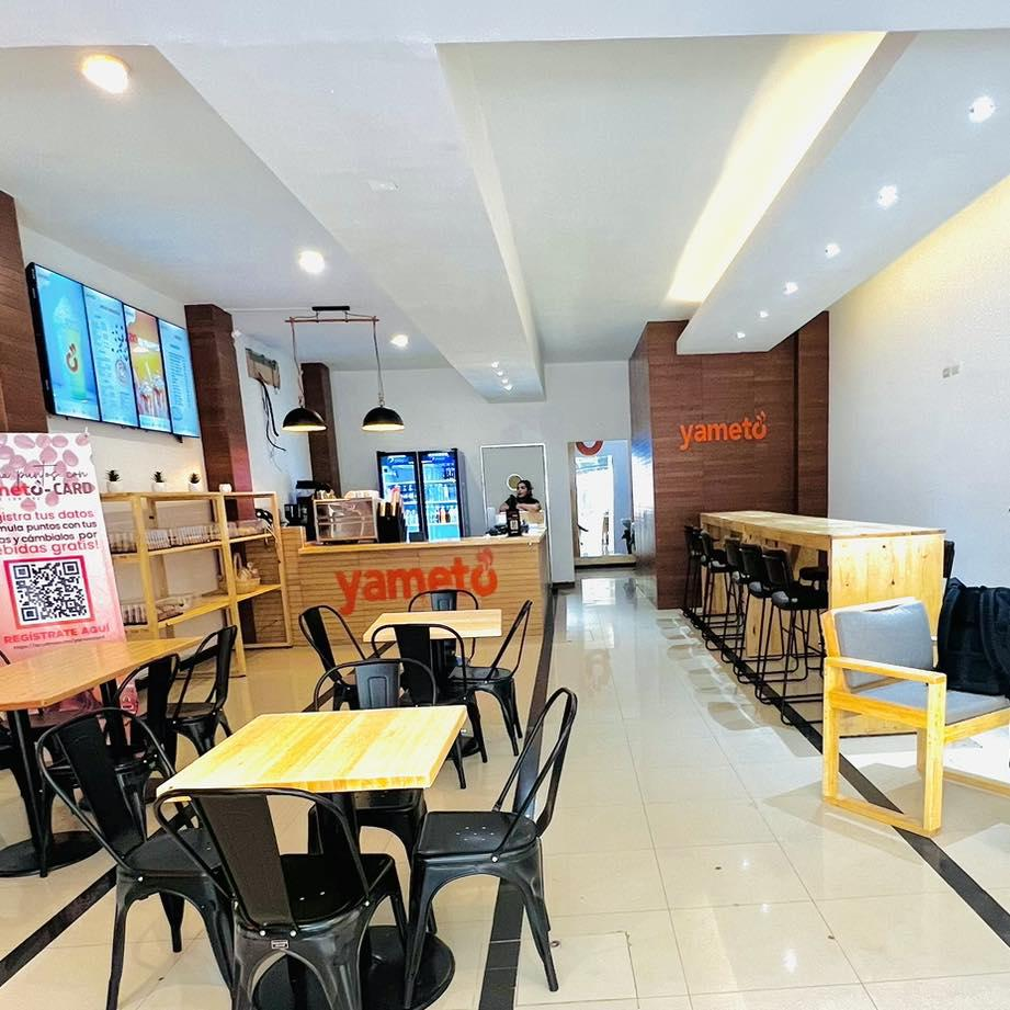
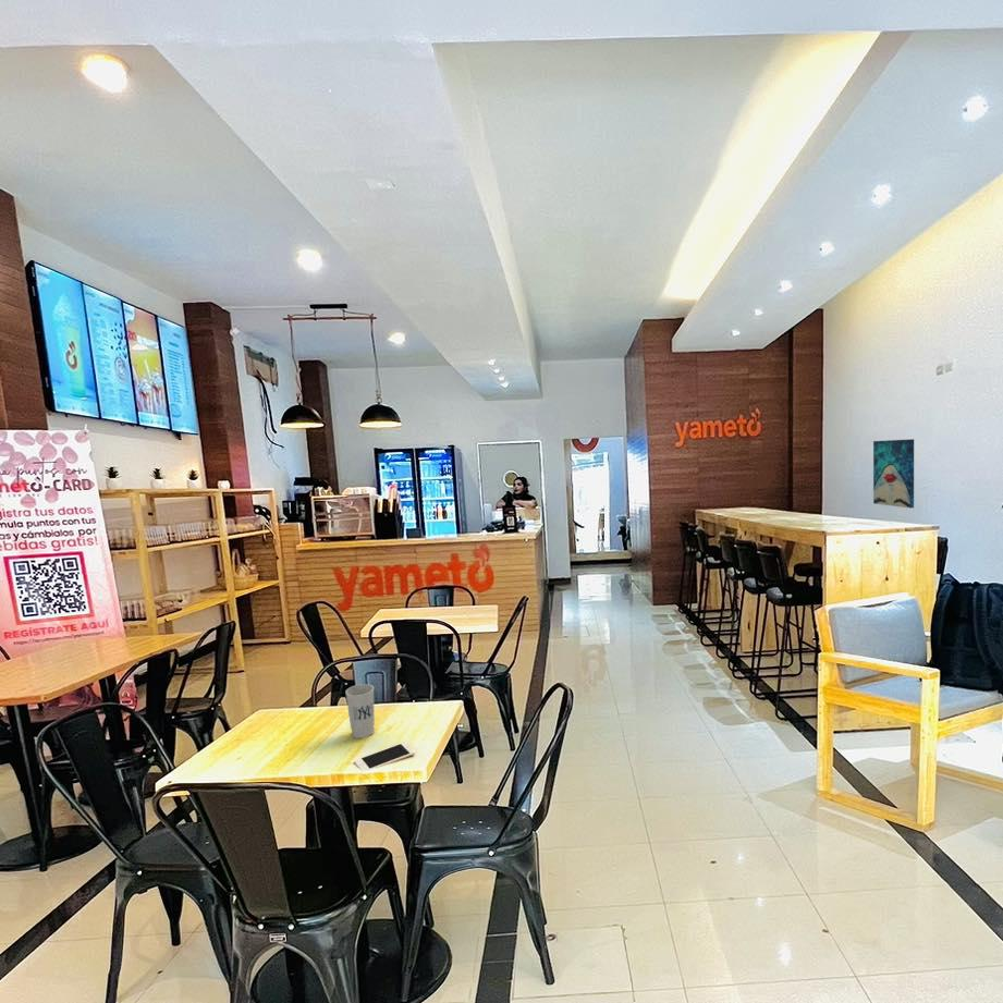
+ cell phone [353,742,416,772]
+ cup [344,683,376,739]
+ wall art [872,438,915,509]
